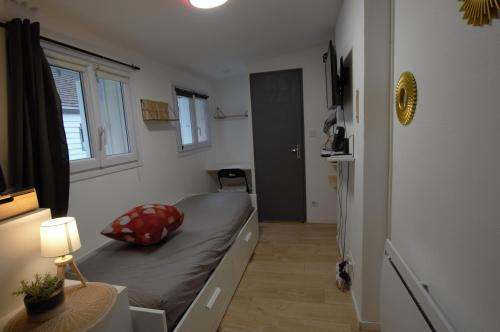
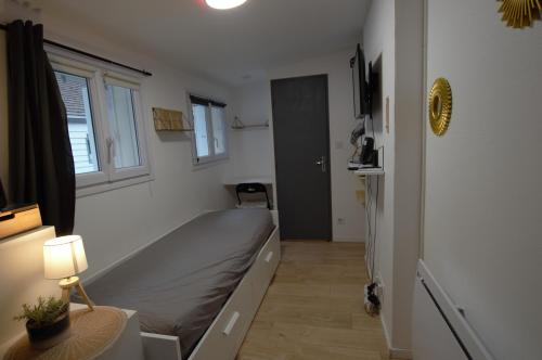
- decorative pillow [99,203,185,246]
